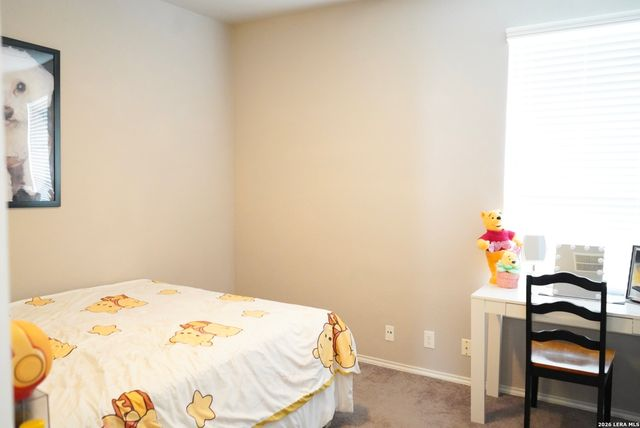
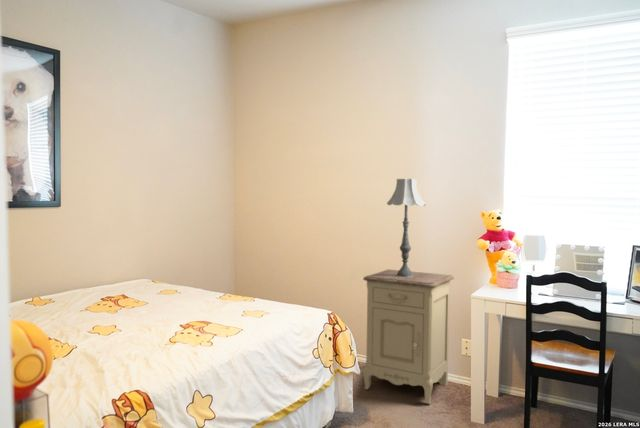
+ table lamp [386,178,426,277]
+ nightstand [362,268,455,405]
